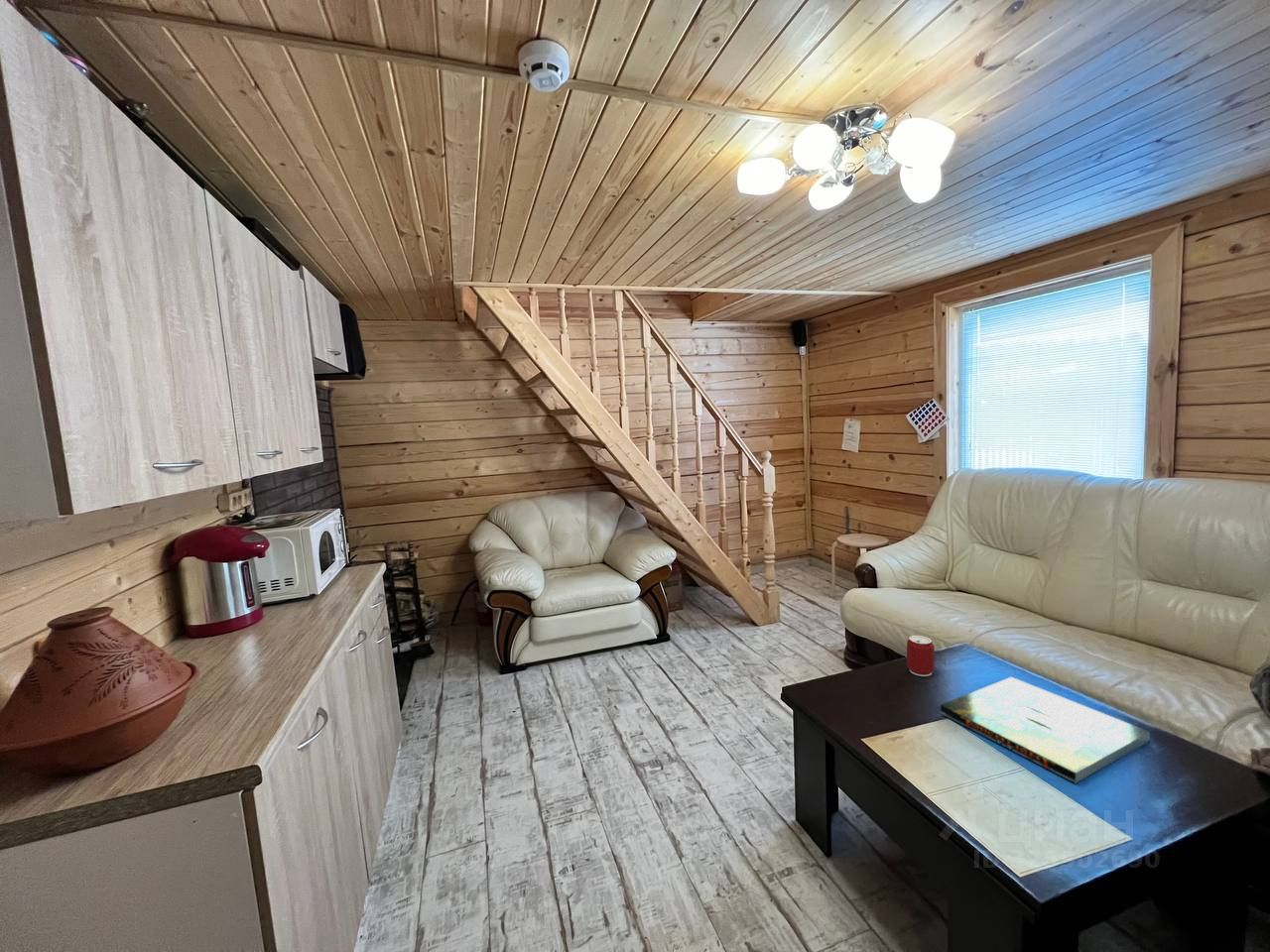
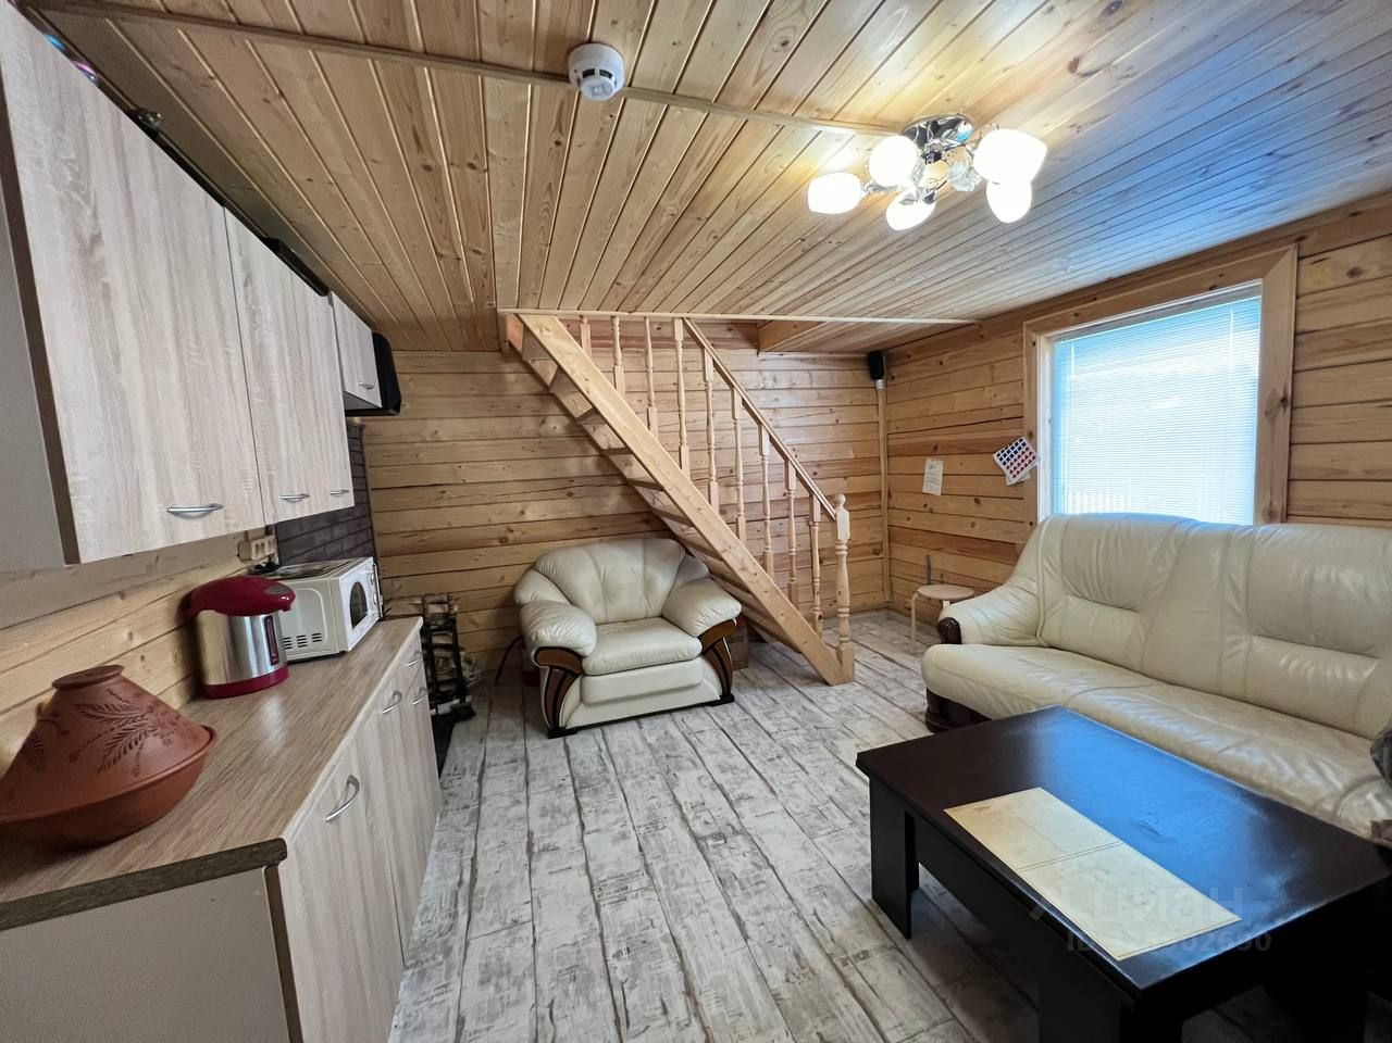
- can [906,635,936,677]
- board game [940,676,1151,784]
